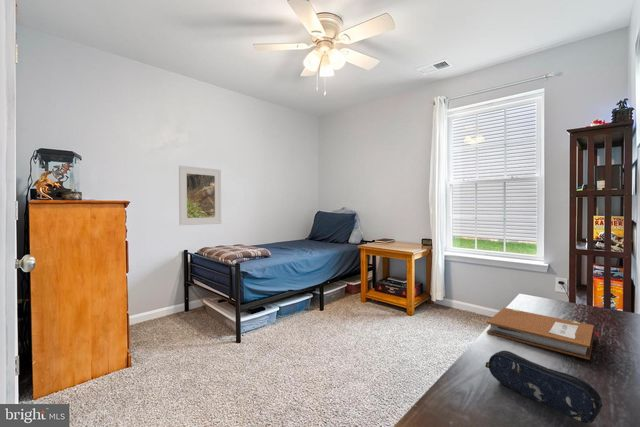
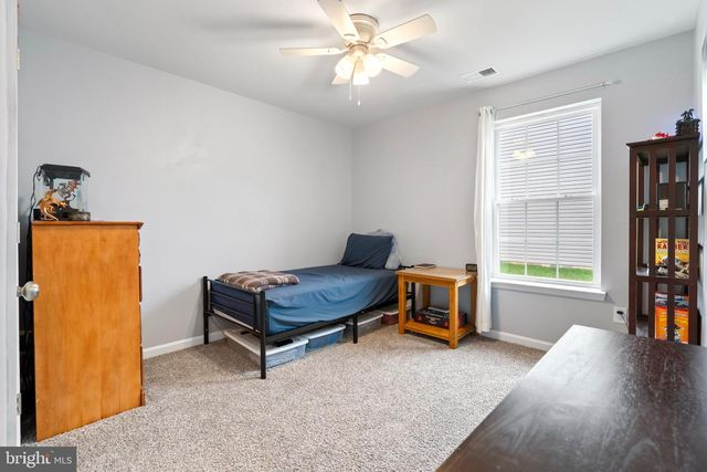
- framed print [178,165,222,226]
- notebook [486,307,601,360]
- pencil case [484,350,603,424]
